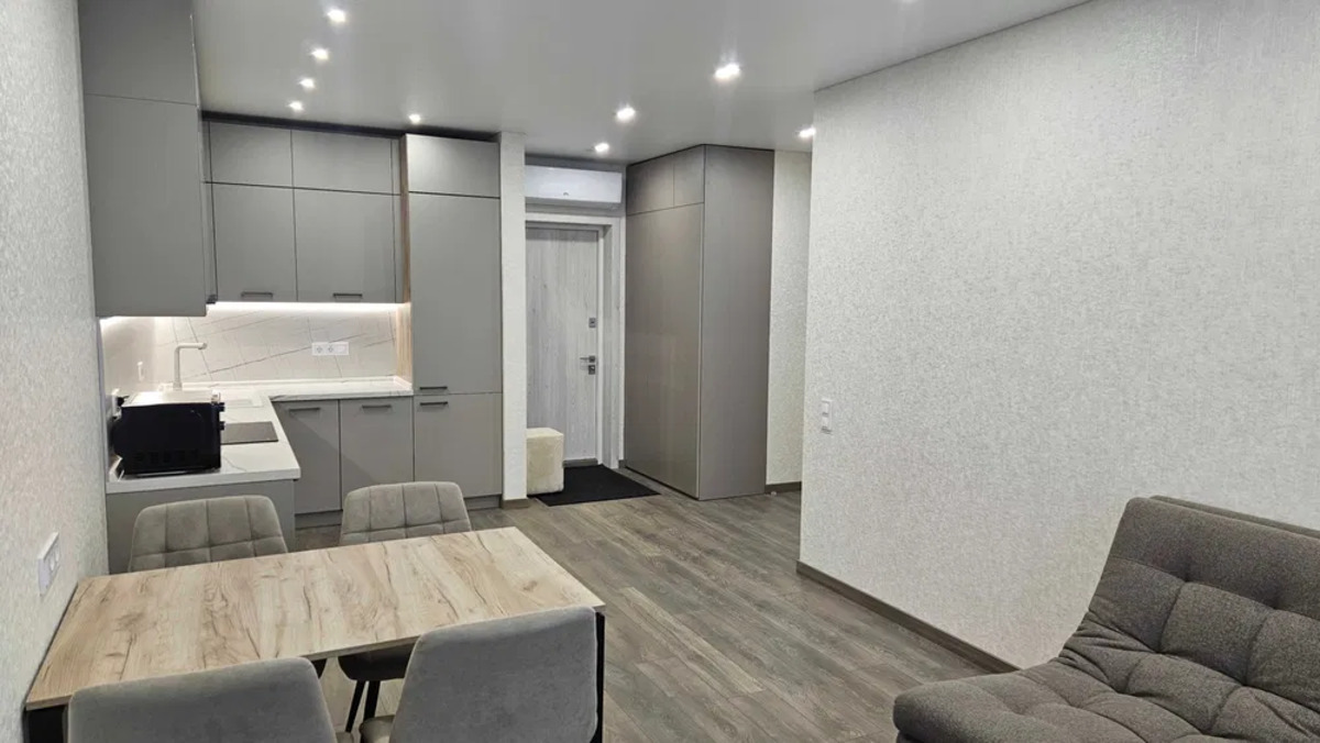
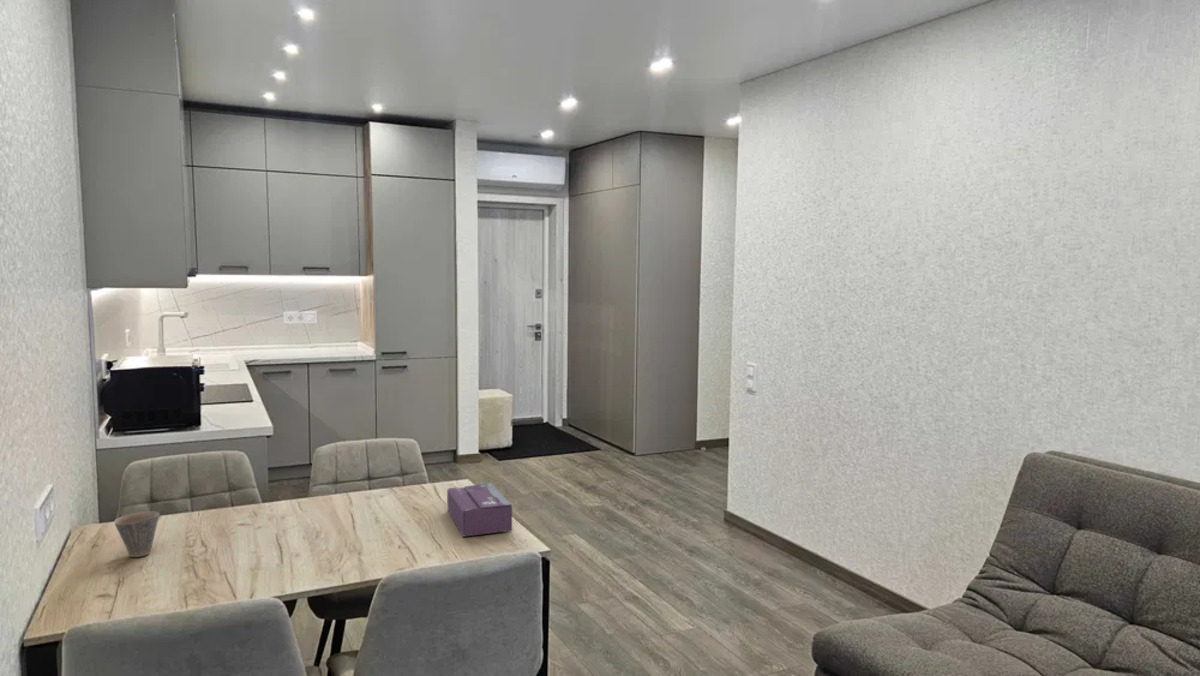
+ tissue box [446,482,513,538]
+ cup [113,510,160,558]
